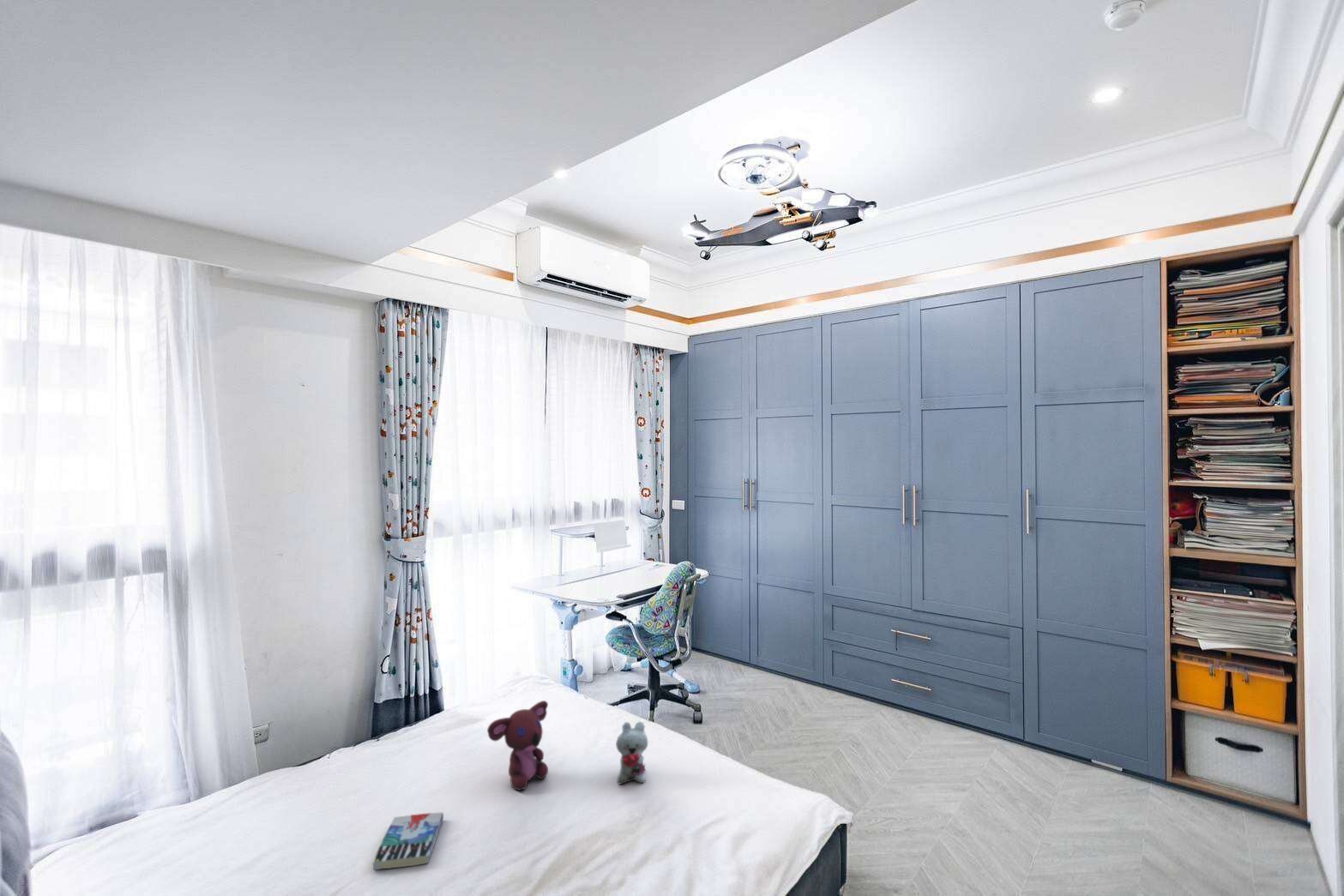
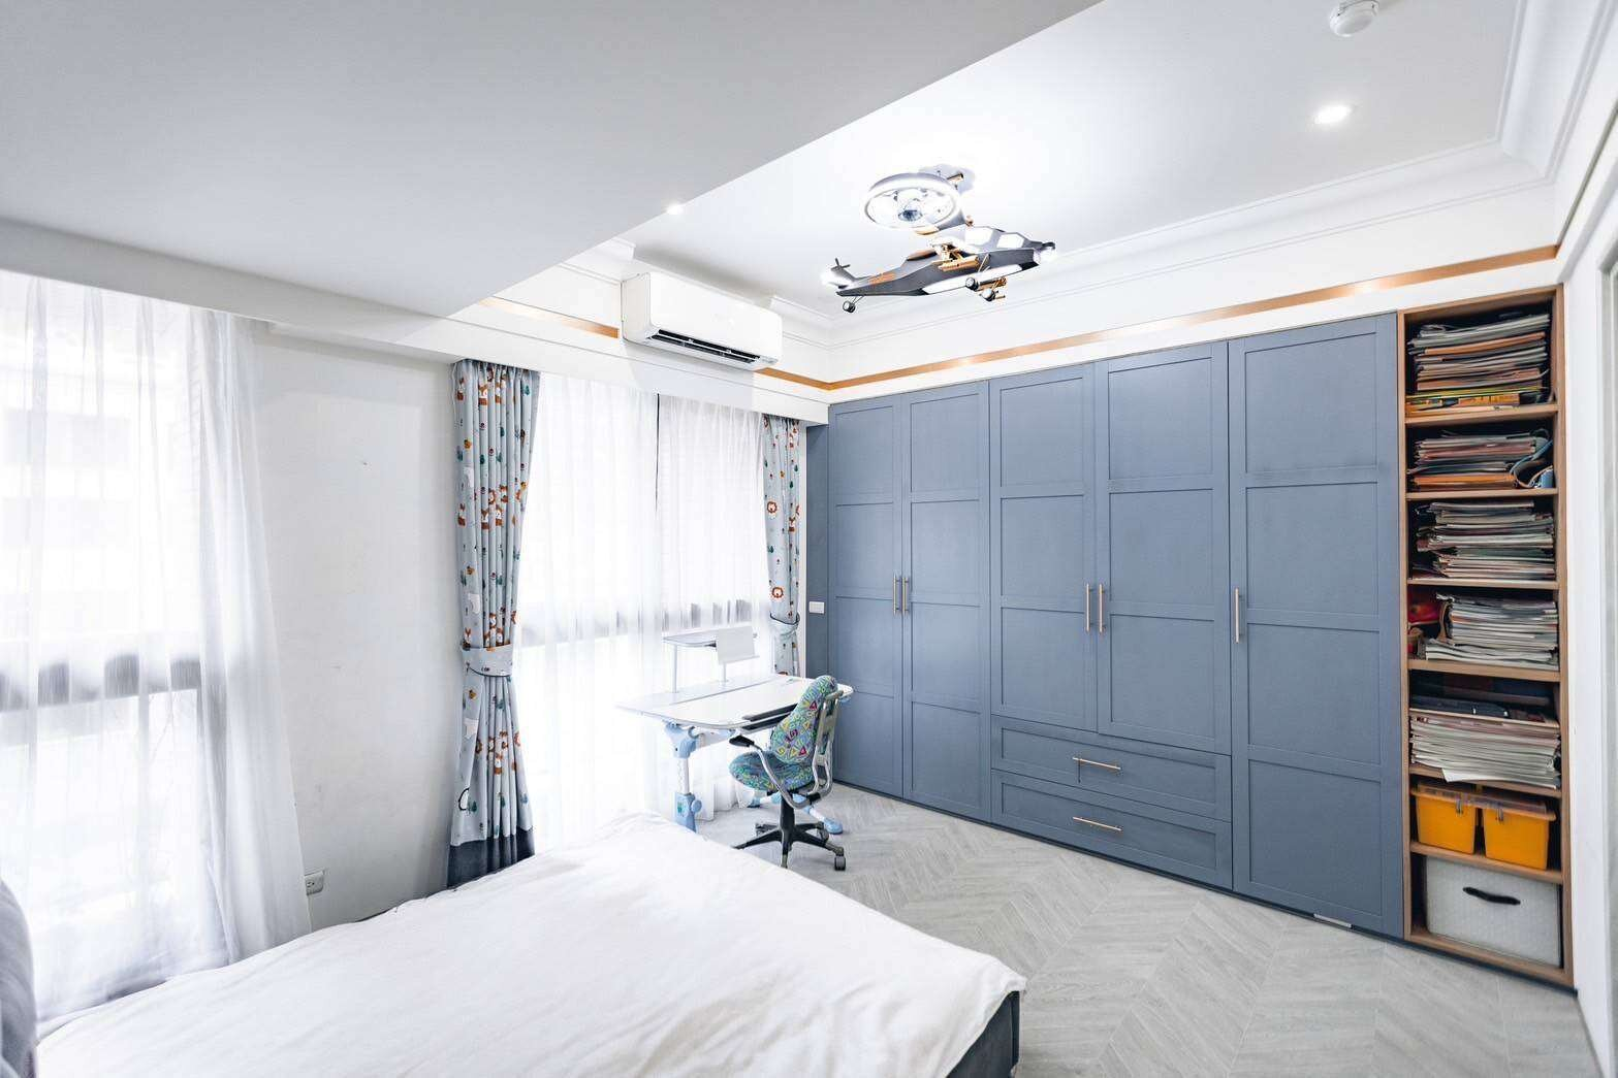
- plush toy [615,720,648,785]
- book [372,811,444,871]
- teddy bear [486,700,549,791]
